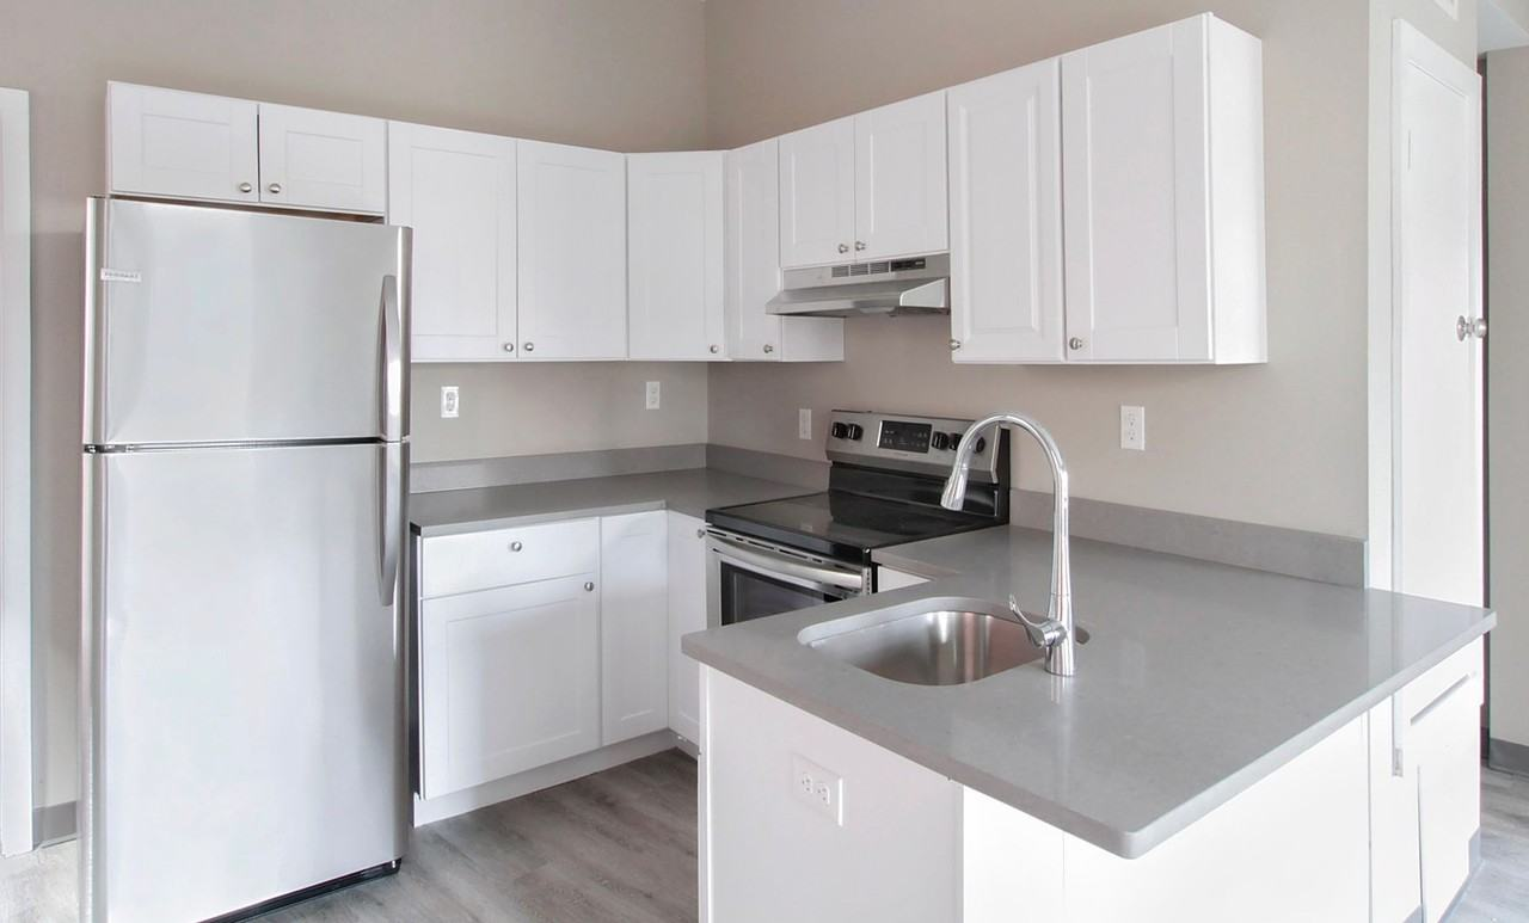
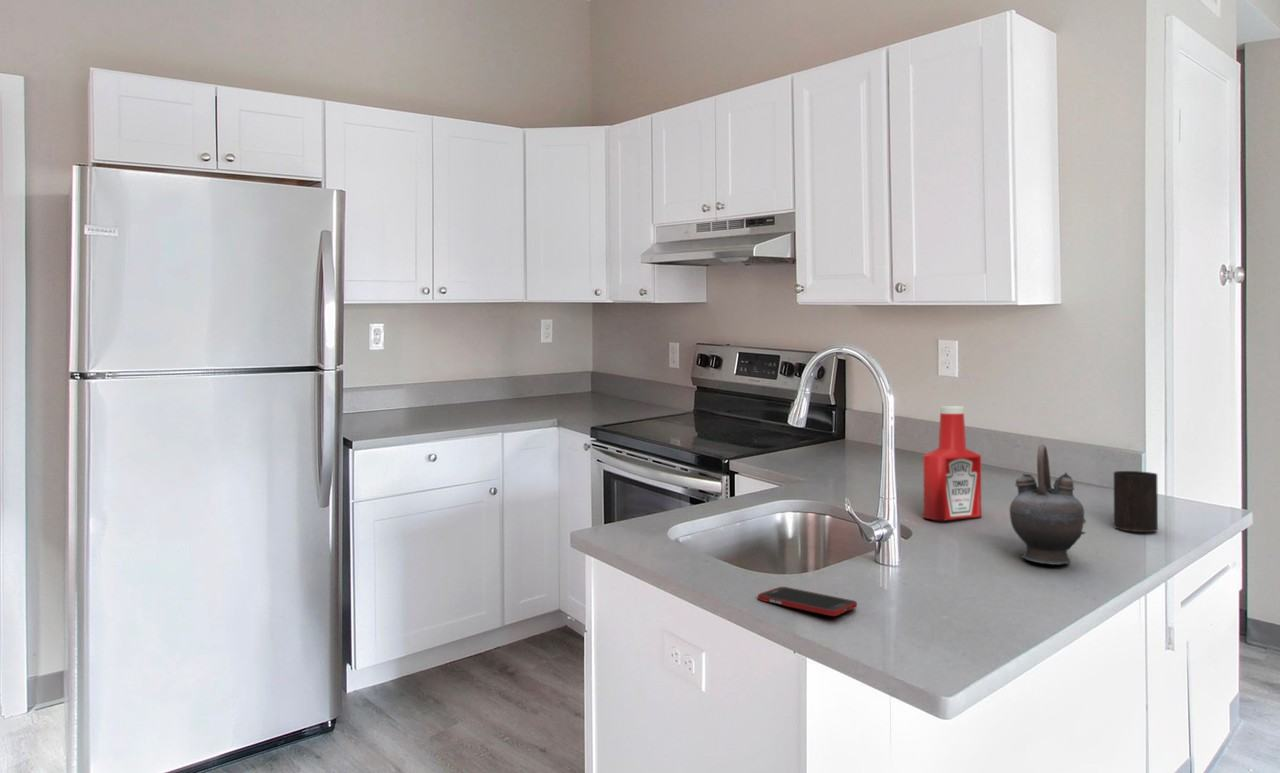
+ teapot [1008,443,1087,566]
+ soap bottle [922,405,982,521]
+ cell phone [757,586,858,617]
+ cup [1113,470,1159,533]
